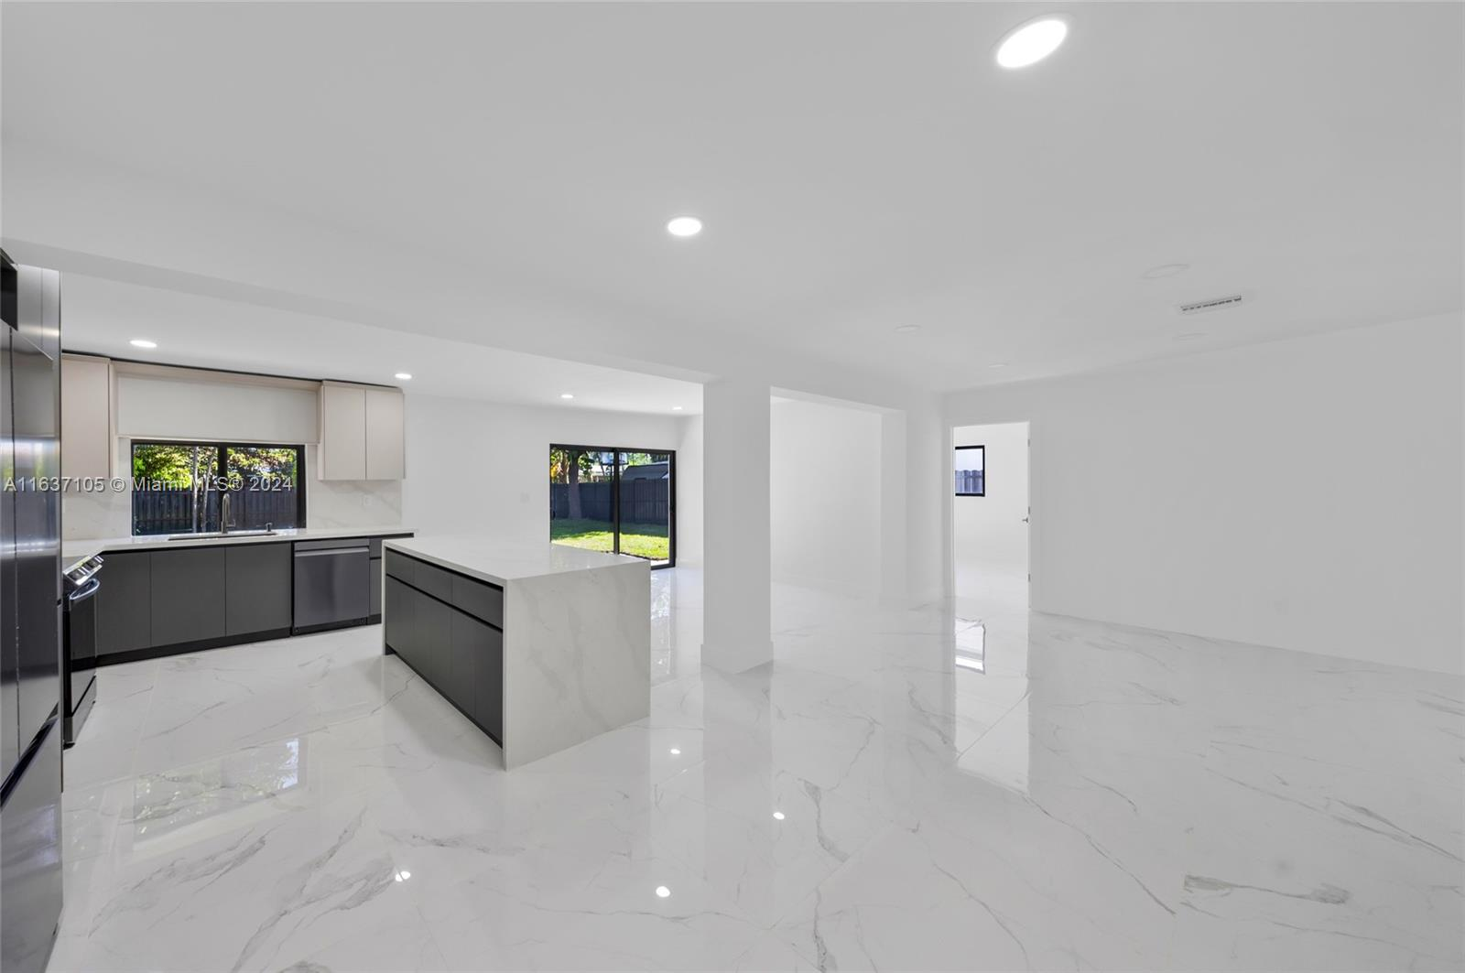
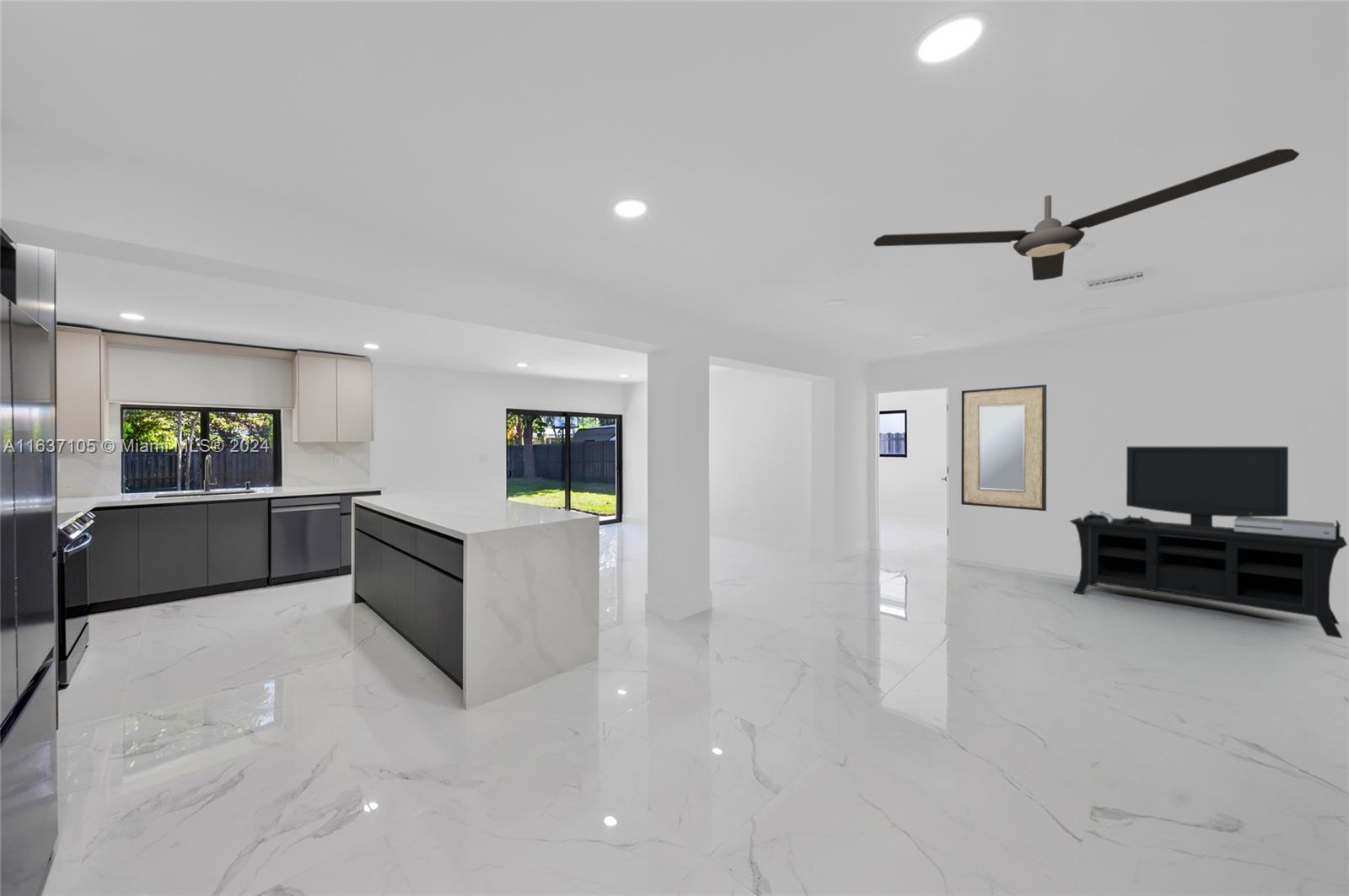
+ media console [1069,446,1348,639]
+ home mirror [960,384,1047,512]
+ ceiling fan [873,148,1300,282]
